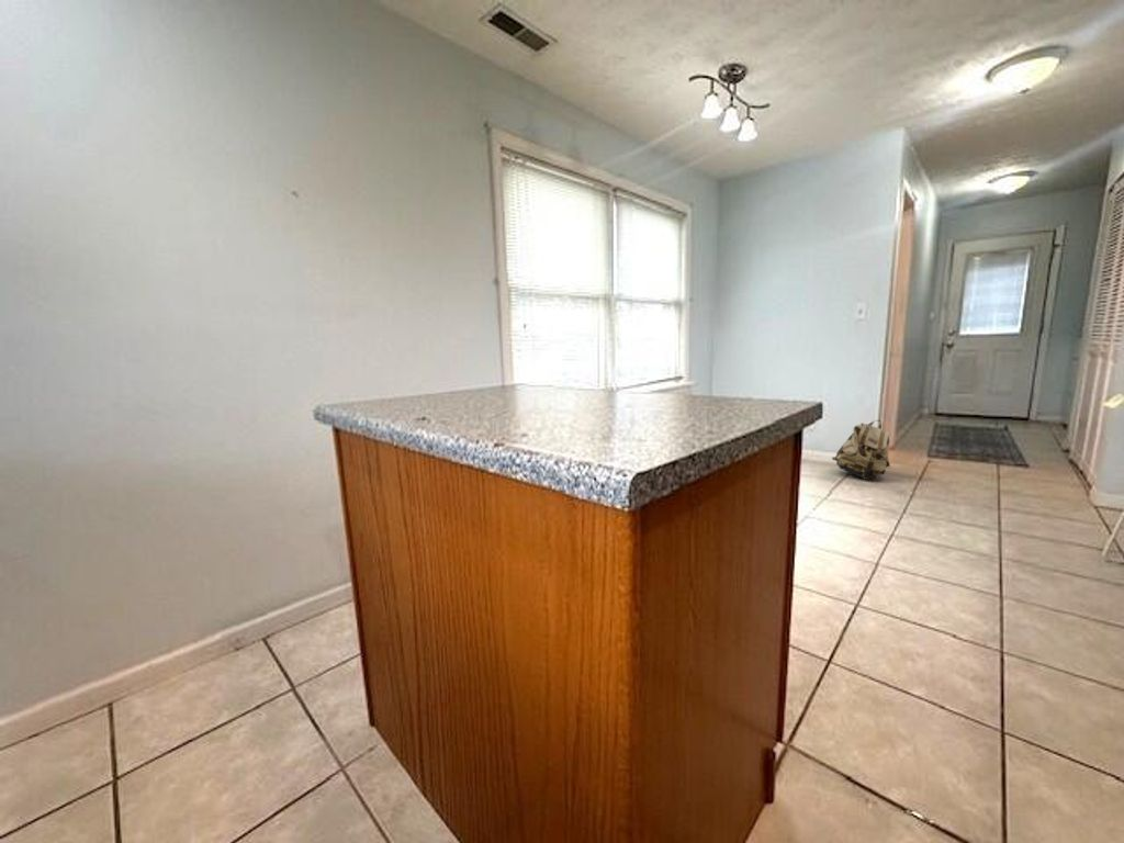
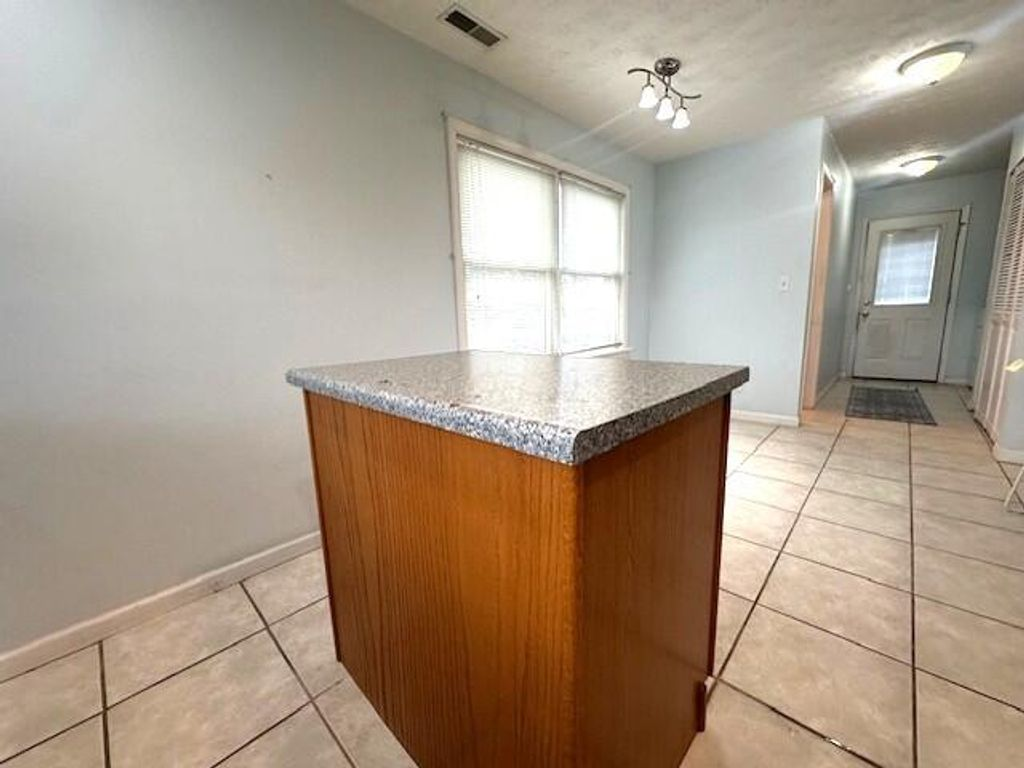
- backpack [831,419,891,481]
